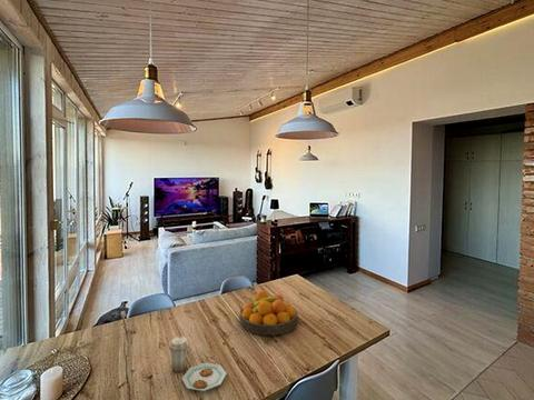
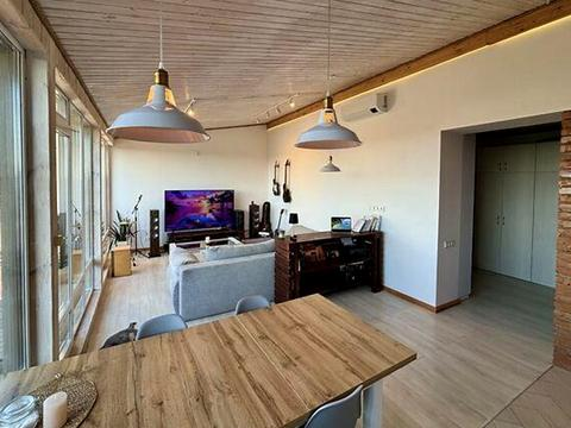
- plate [168,334,228,392]
- fruit bowl [238,290,299,337]
